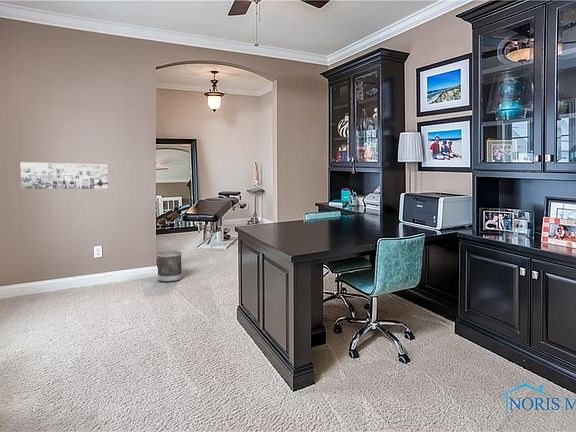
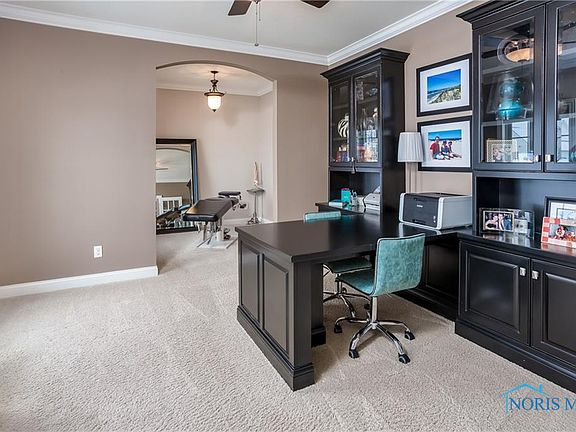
- wastebasket [156,250,183,283]
- wall art [19,161,109,190]
